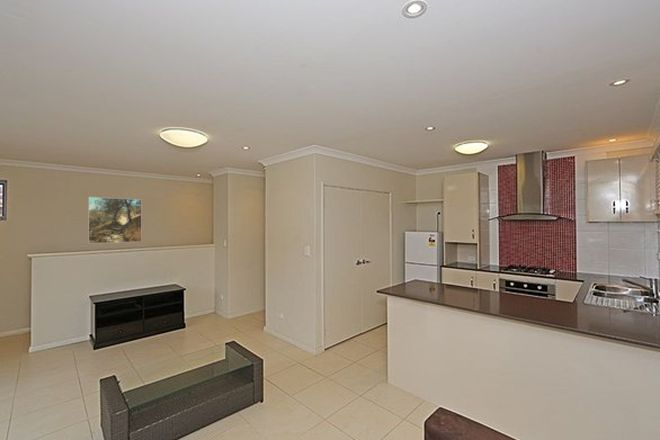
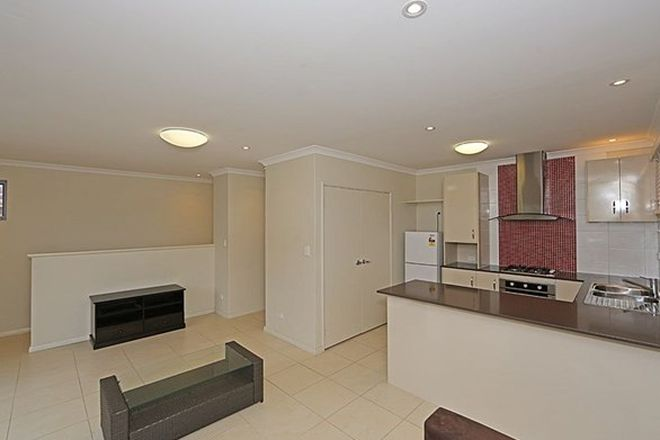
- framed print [87,196,143,244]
